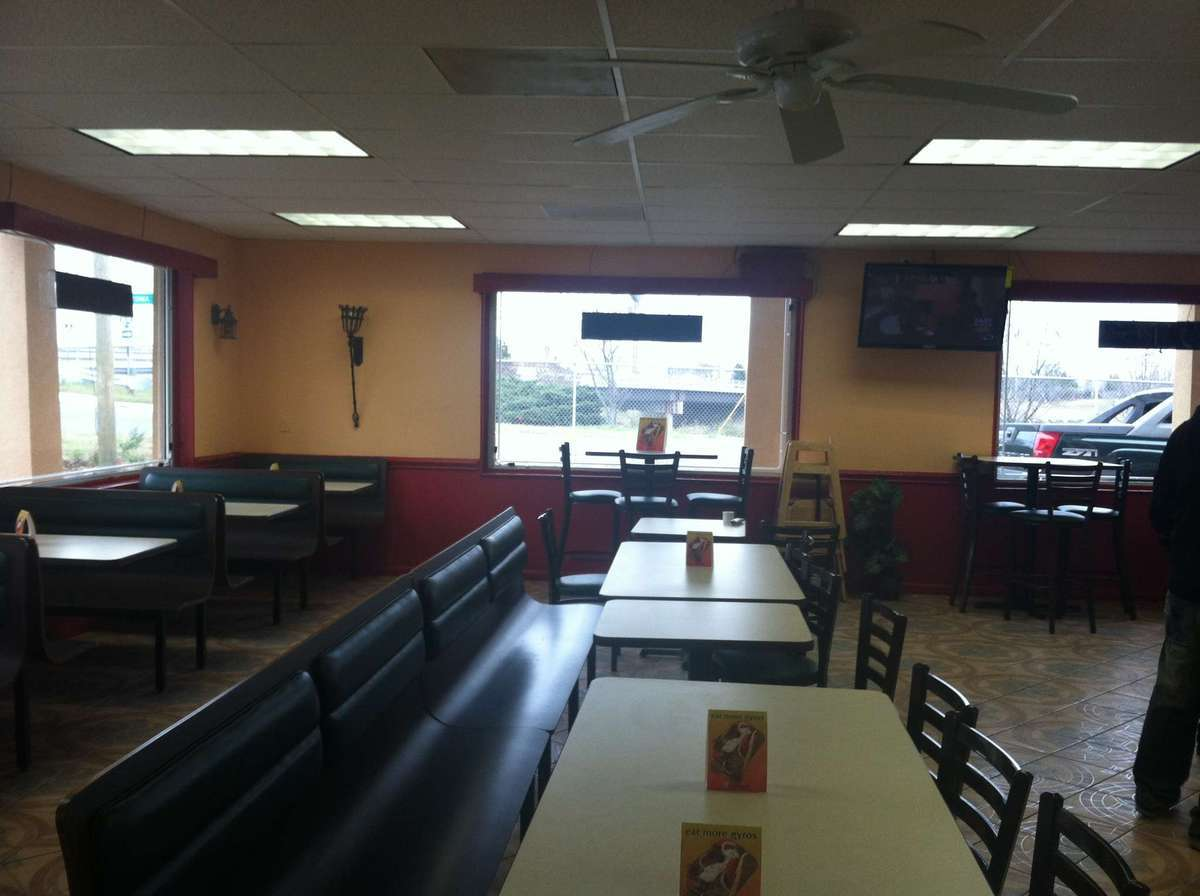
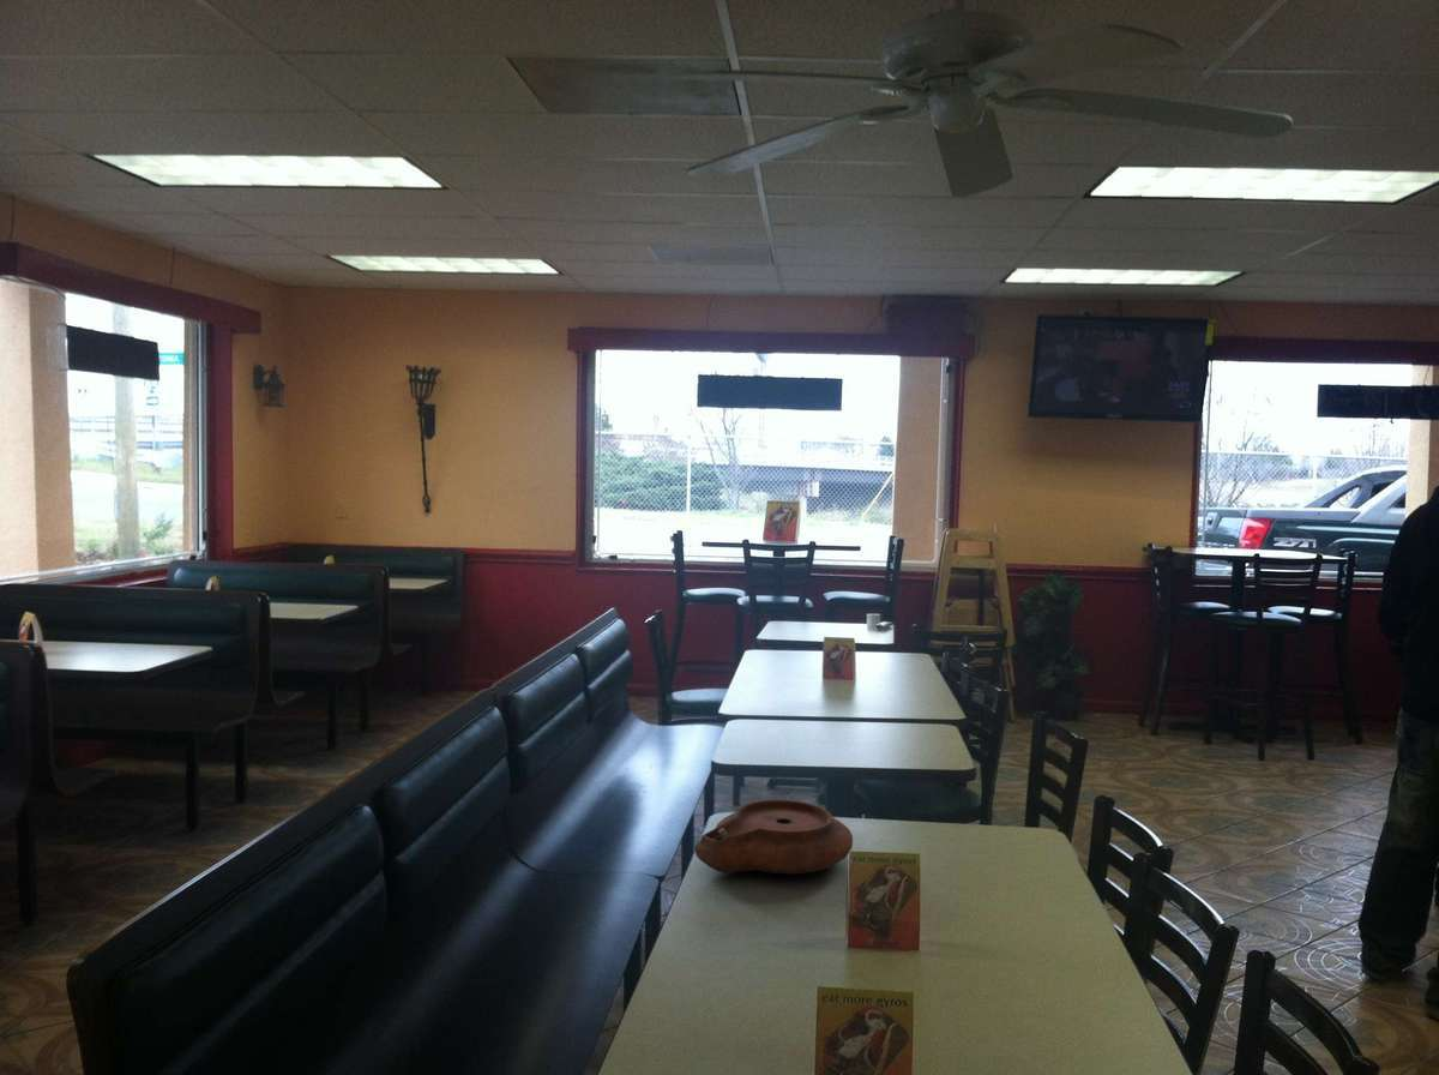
+ plate [694,799,854,875]
